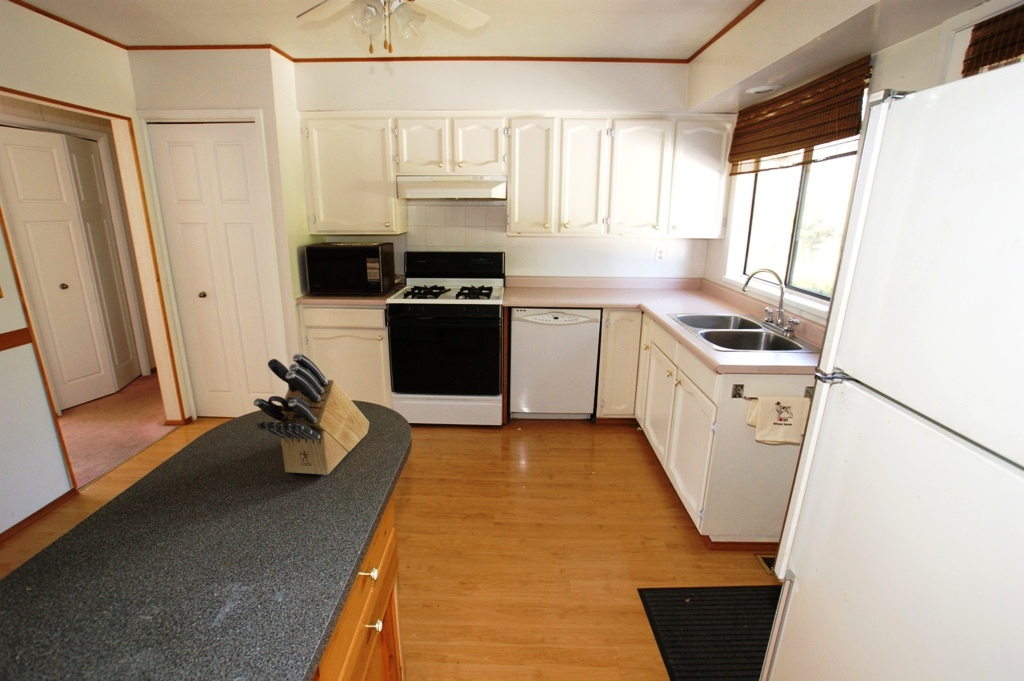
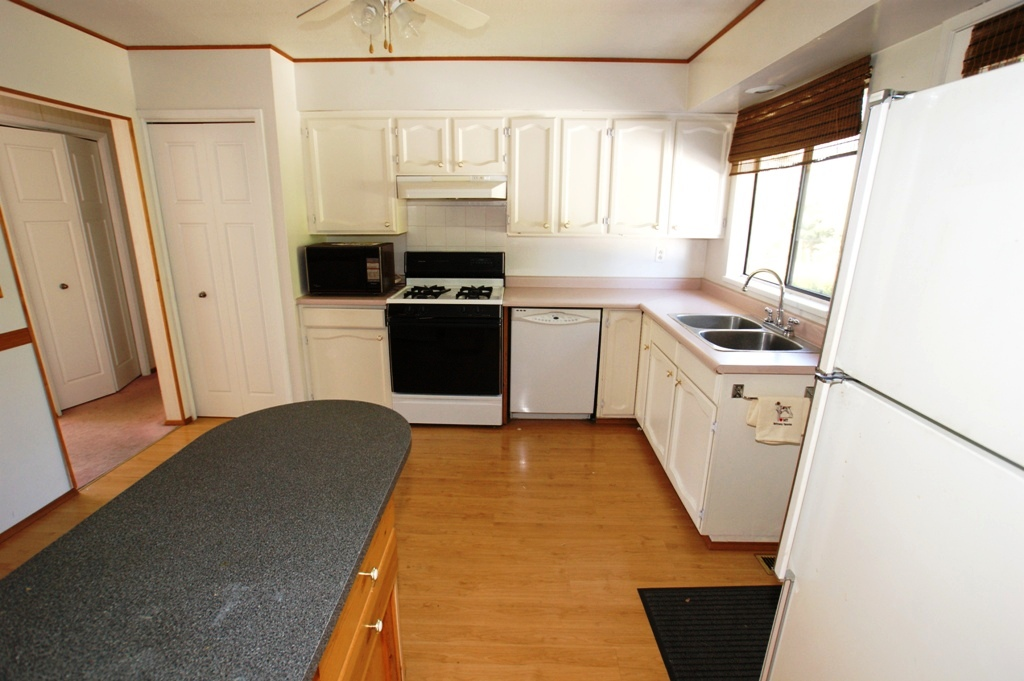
- knife block [252,352,370,476]
